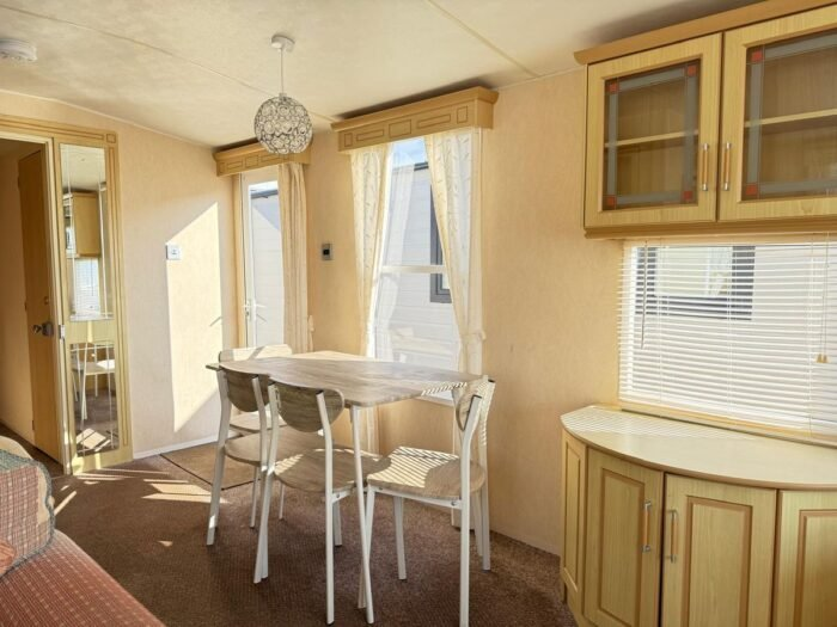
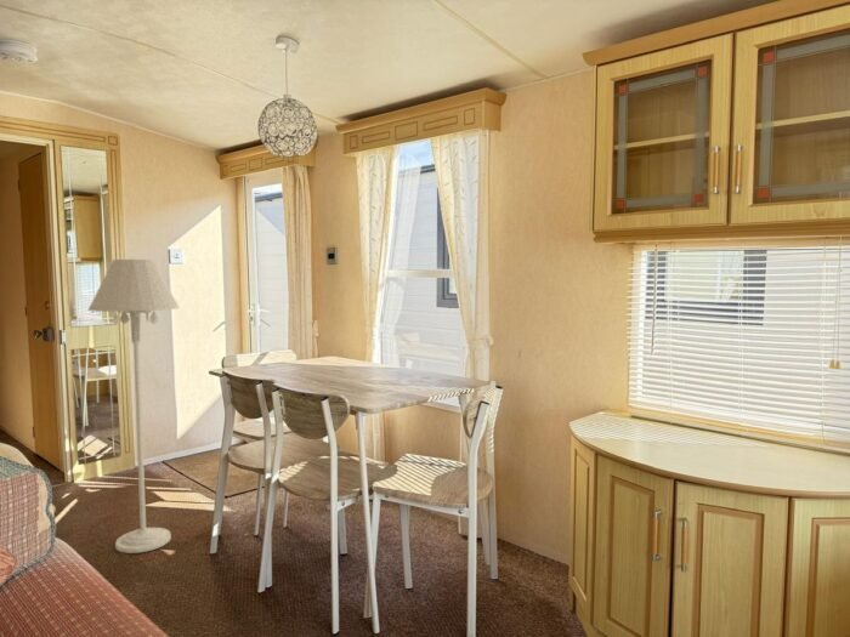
+ floor lamp [86,258,181,554]
